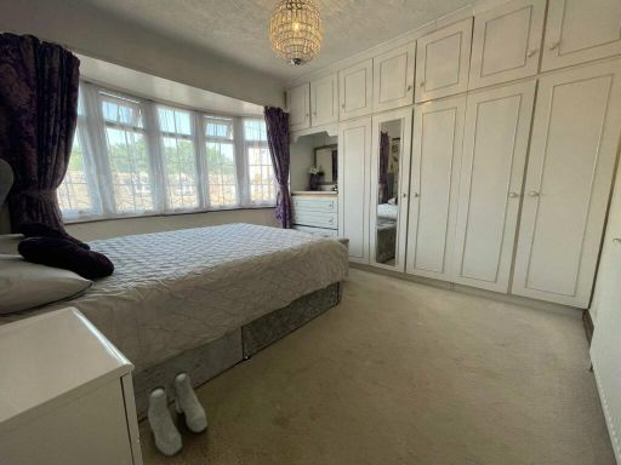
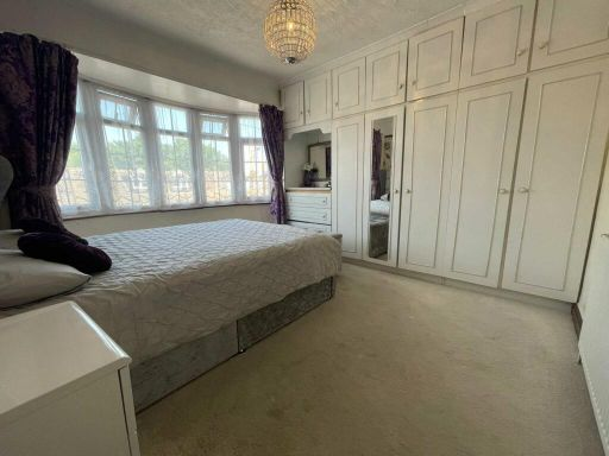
- boots [147,369,209,458]
